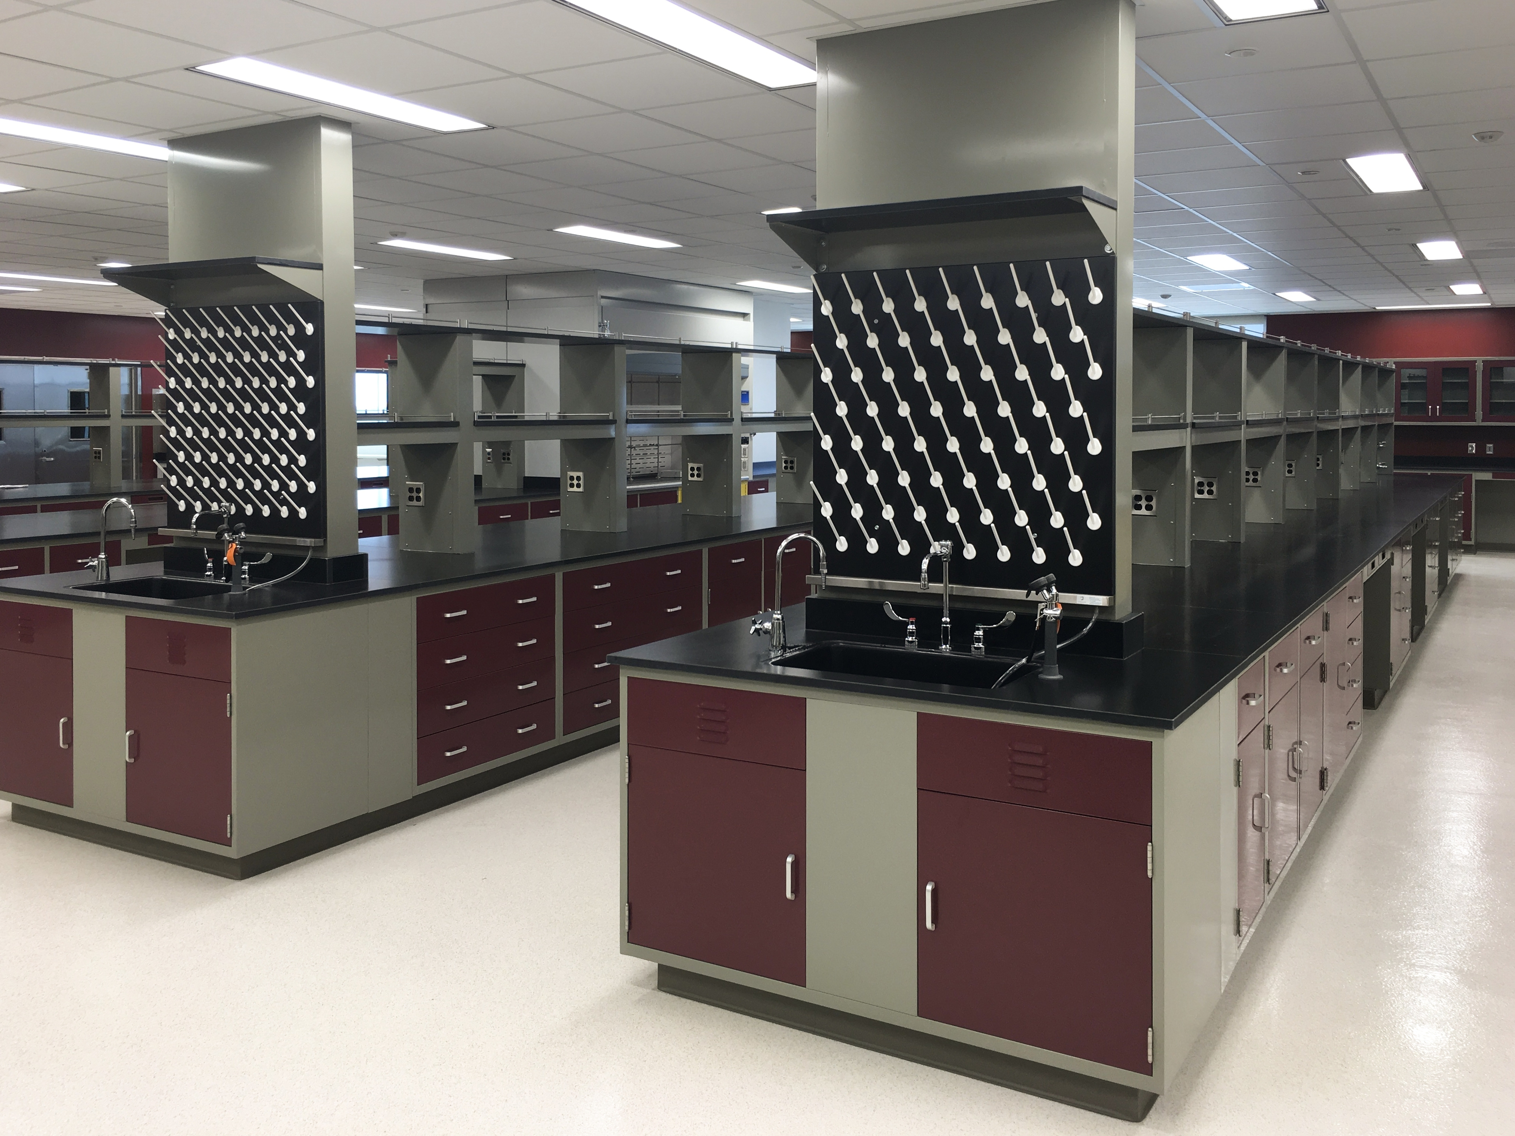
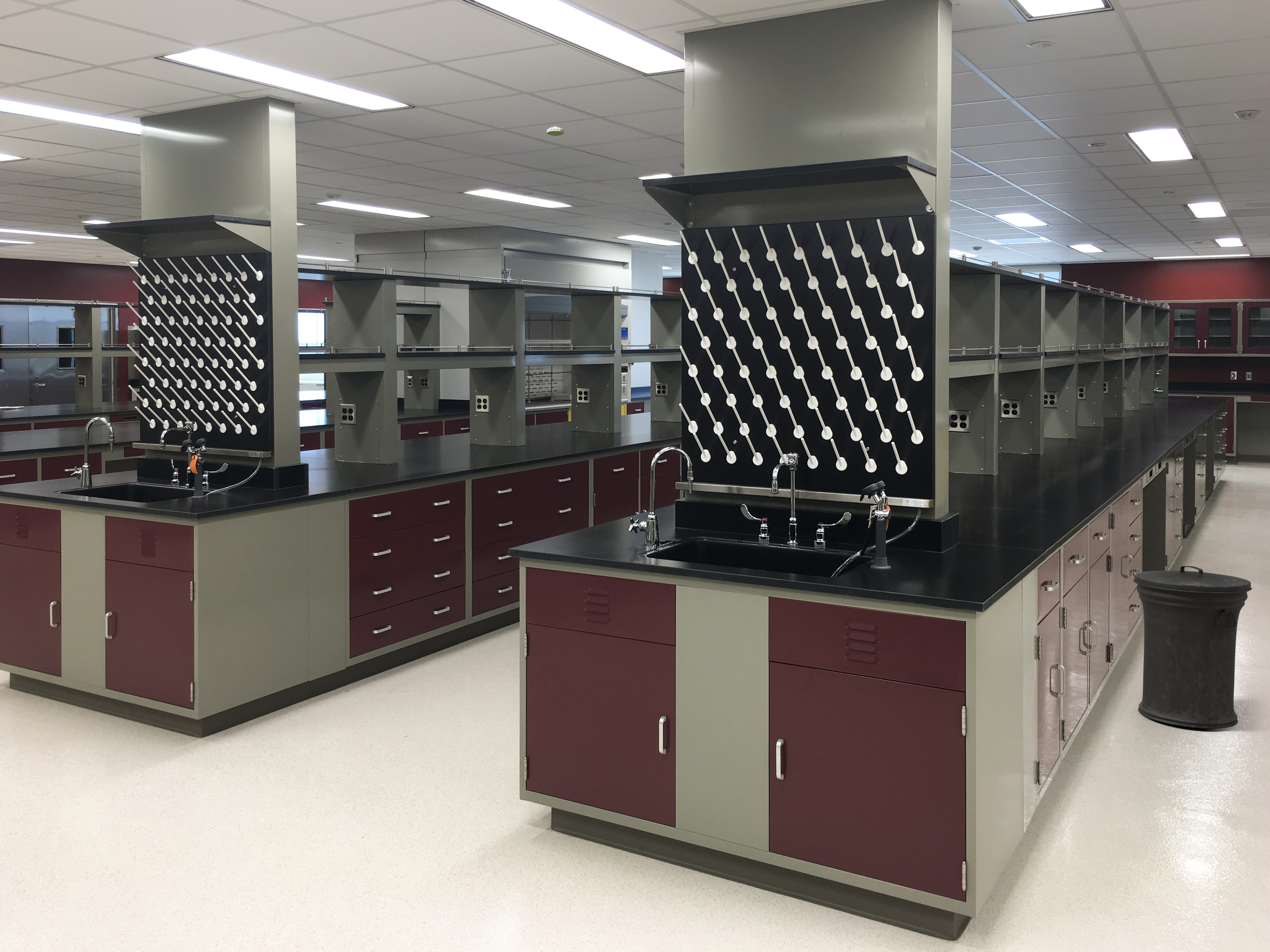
+ smoke detector [546,126,564,136]
+ trash can [1133,565,1252,729]
